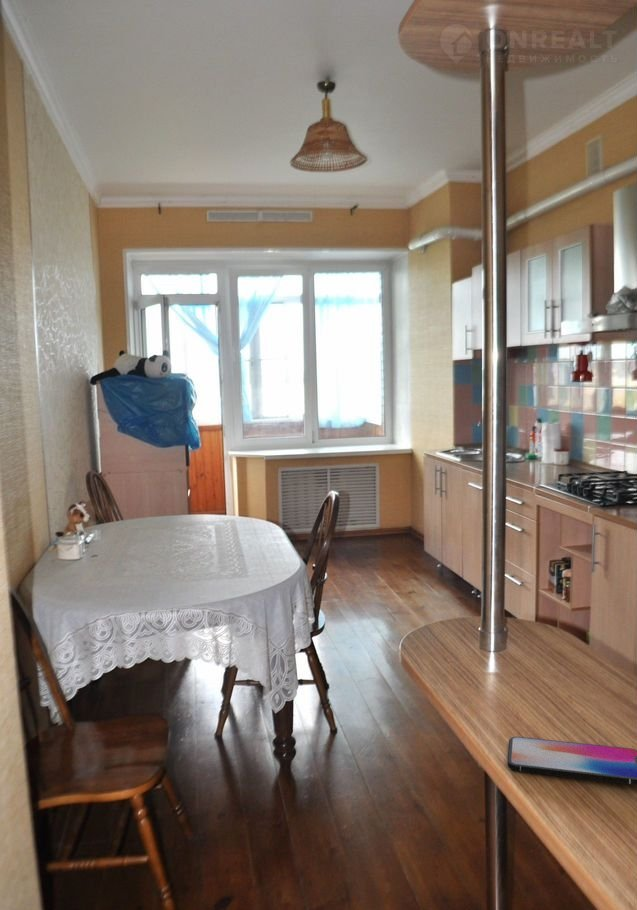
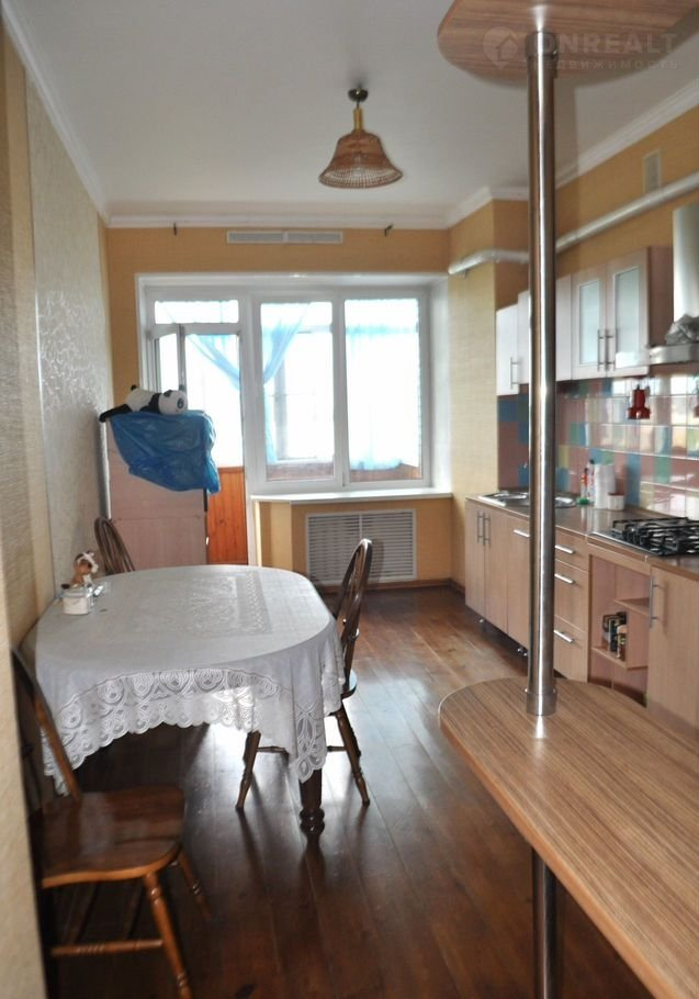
- smartphone [506,736,637,786]
